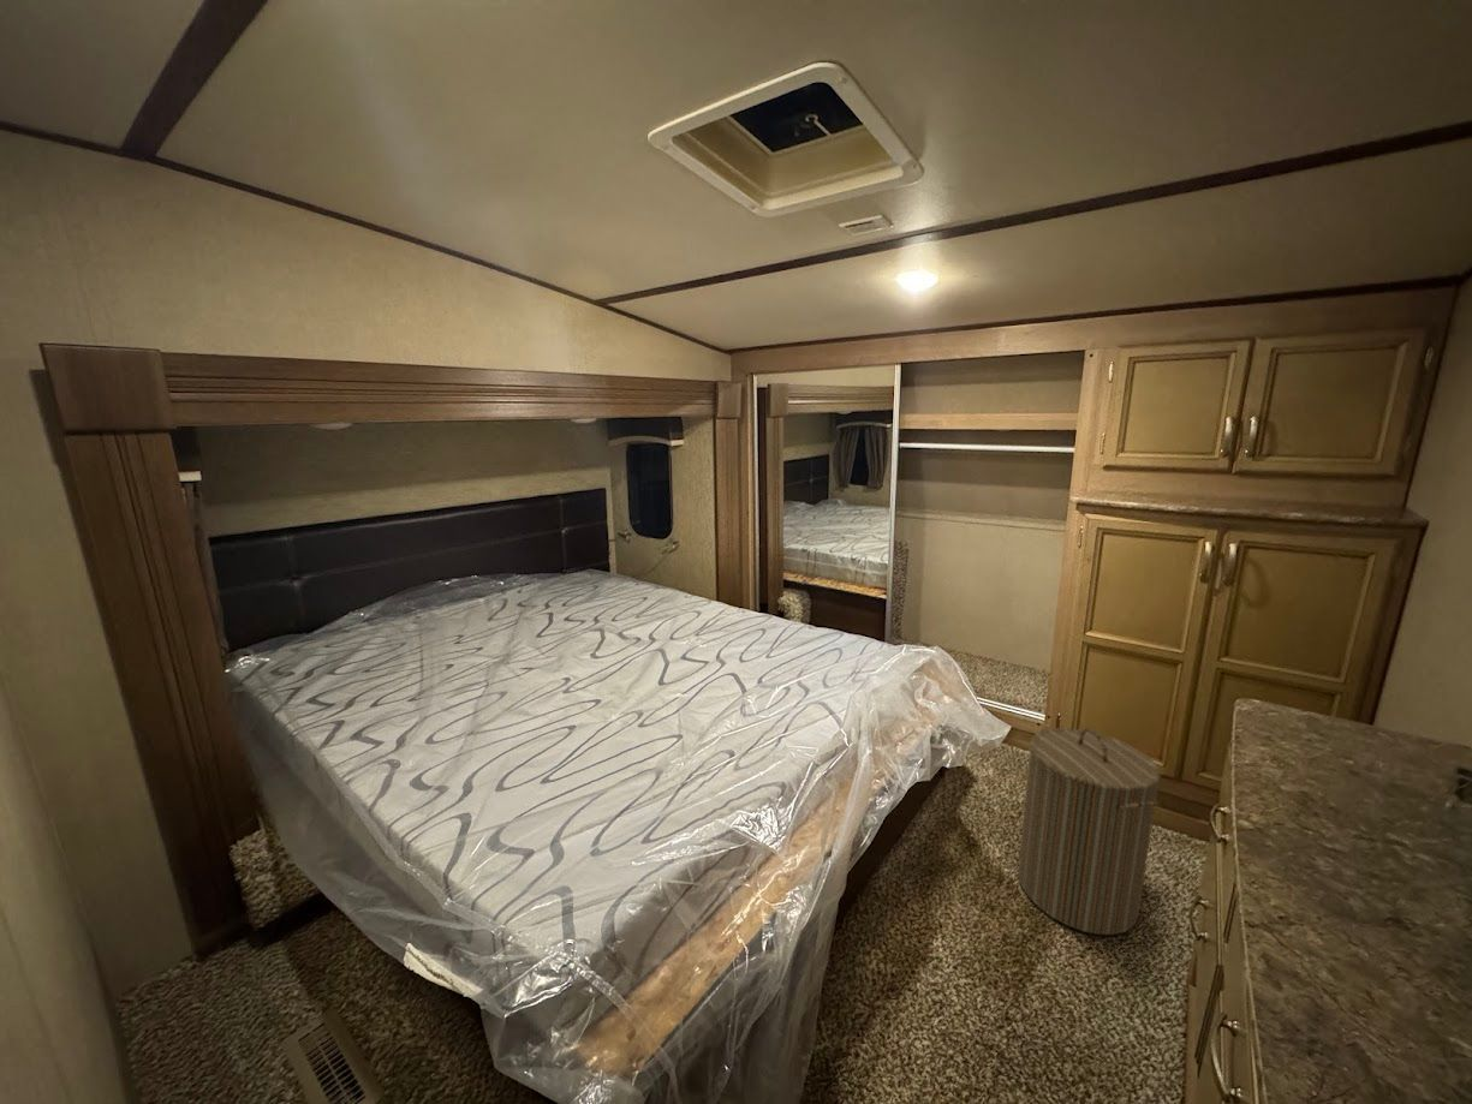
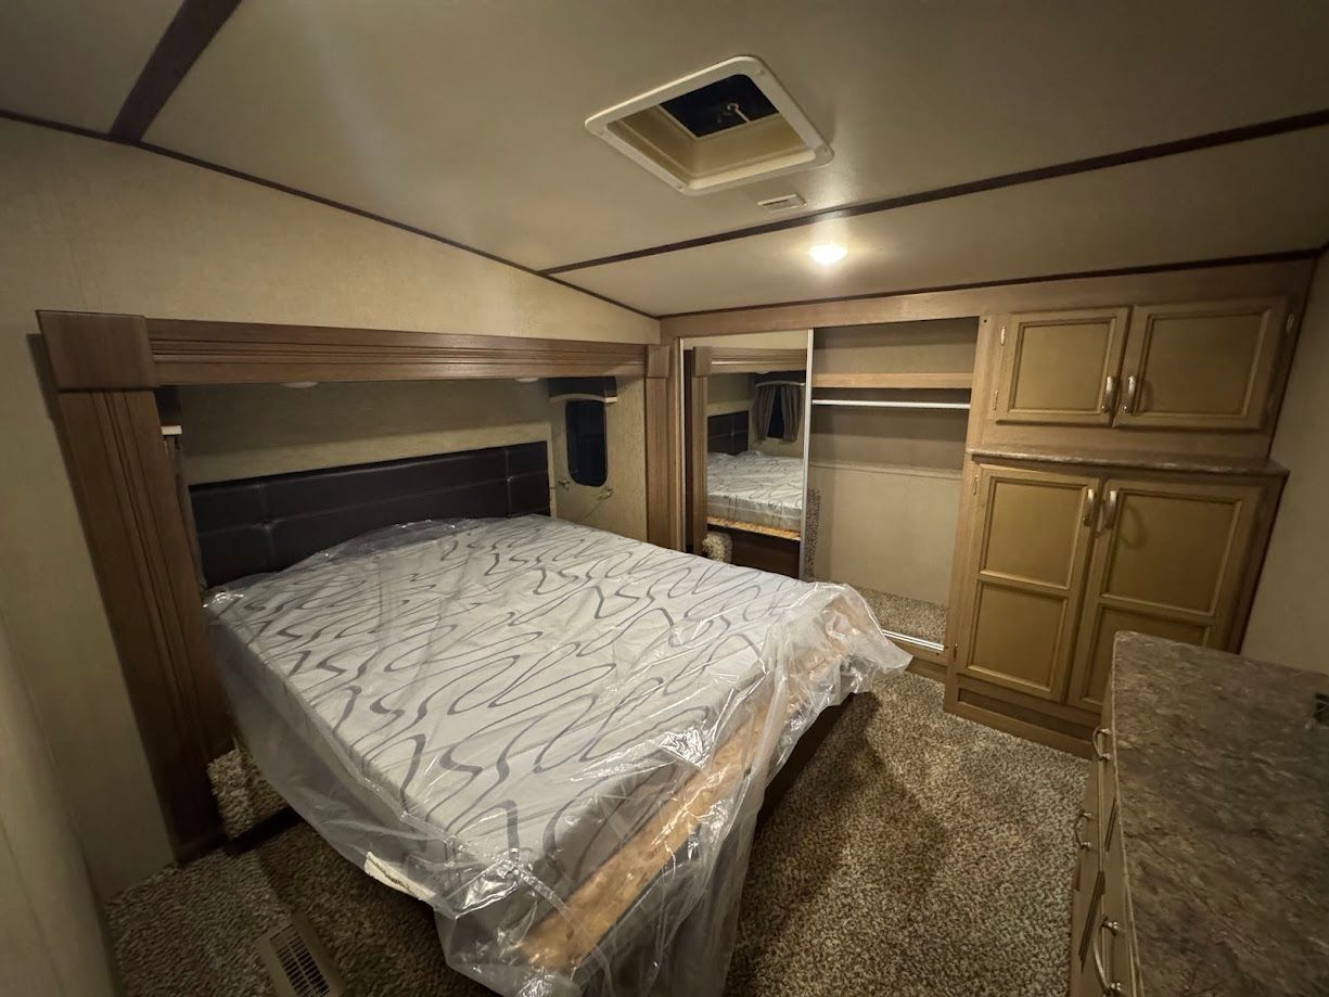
- laundry hamper [1017,727,1162,936]
